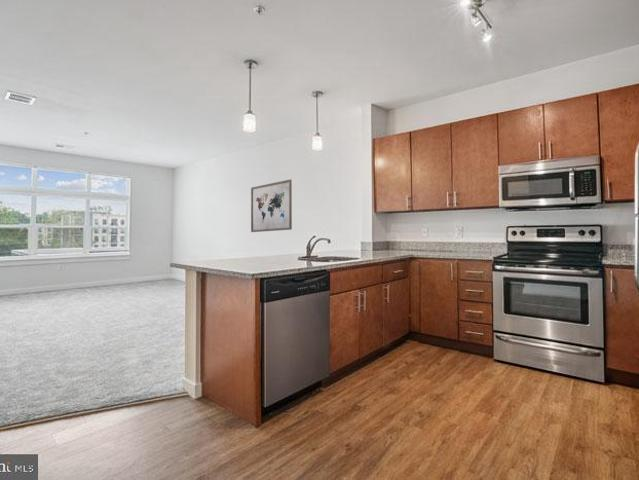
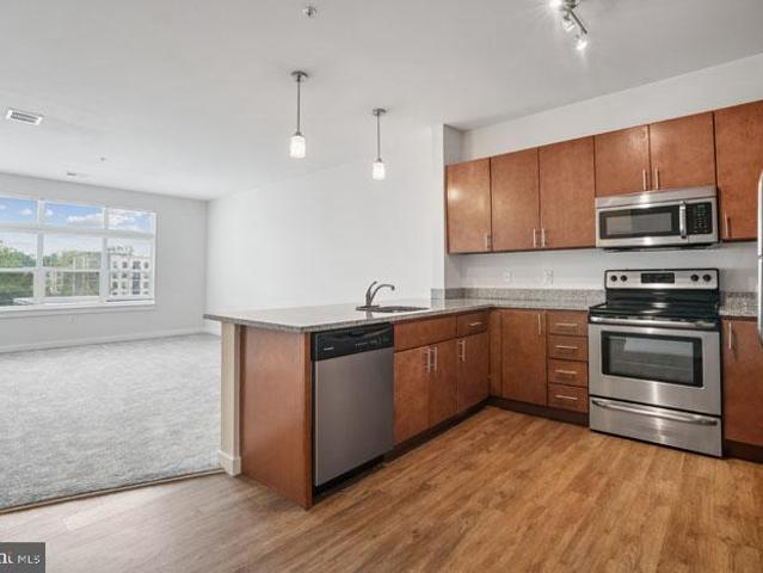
- wall art [250,178,293,233]
